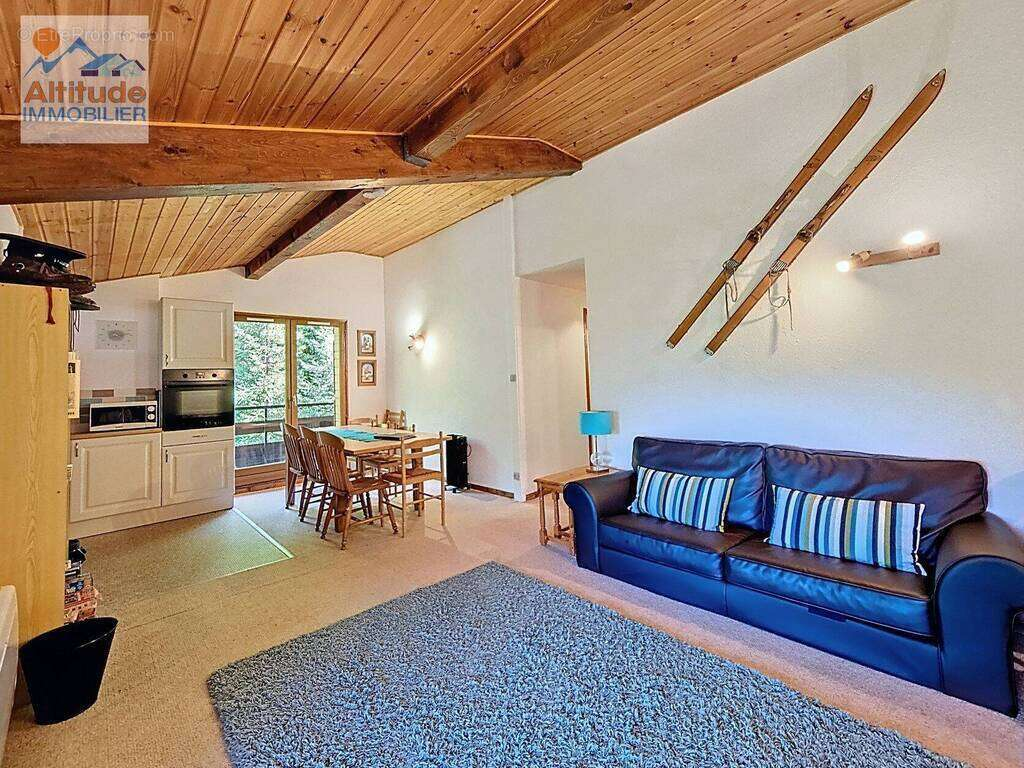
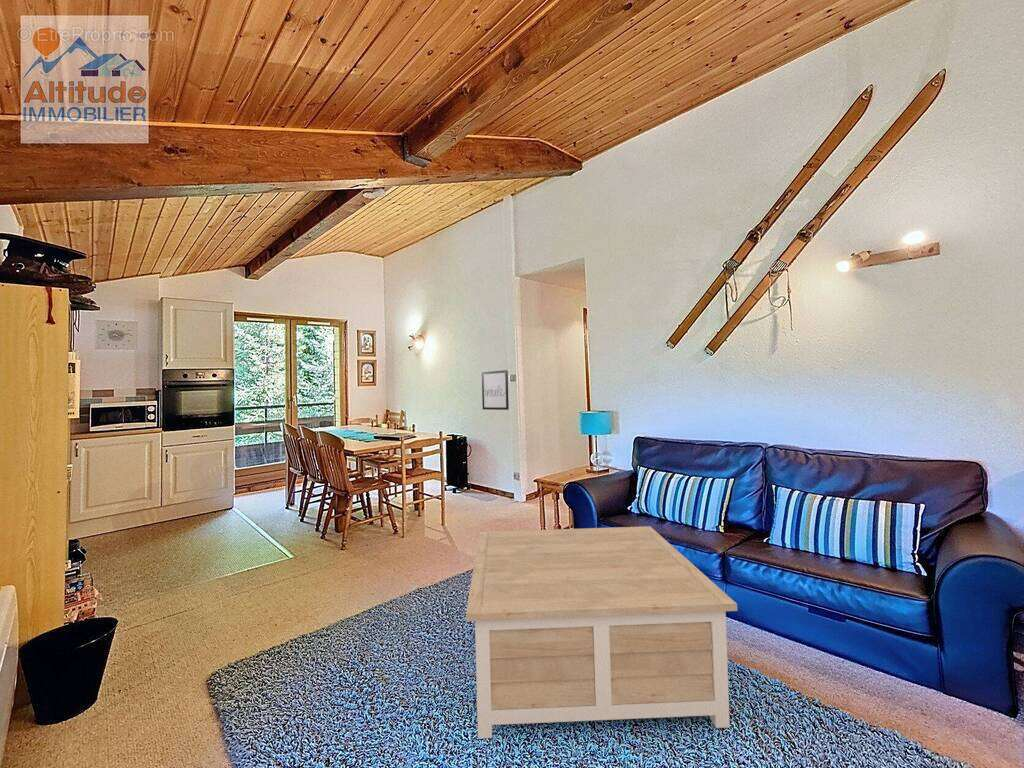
+ coffee table [465,525,738,739]
+ wall art [481,369,510,411]
